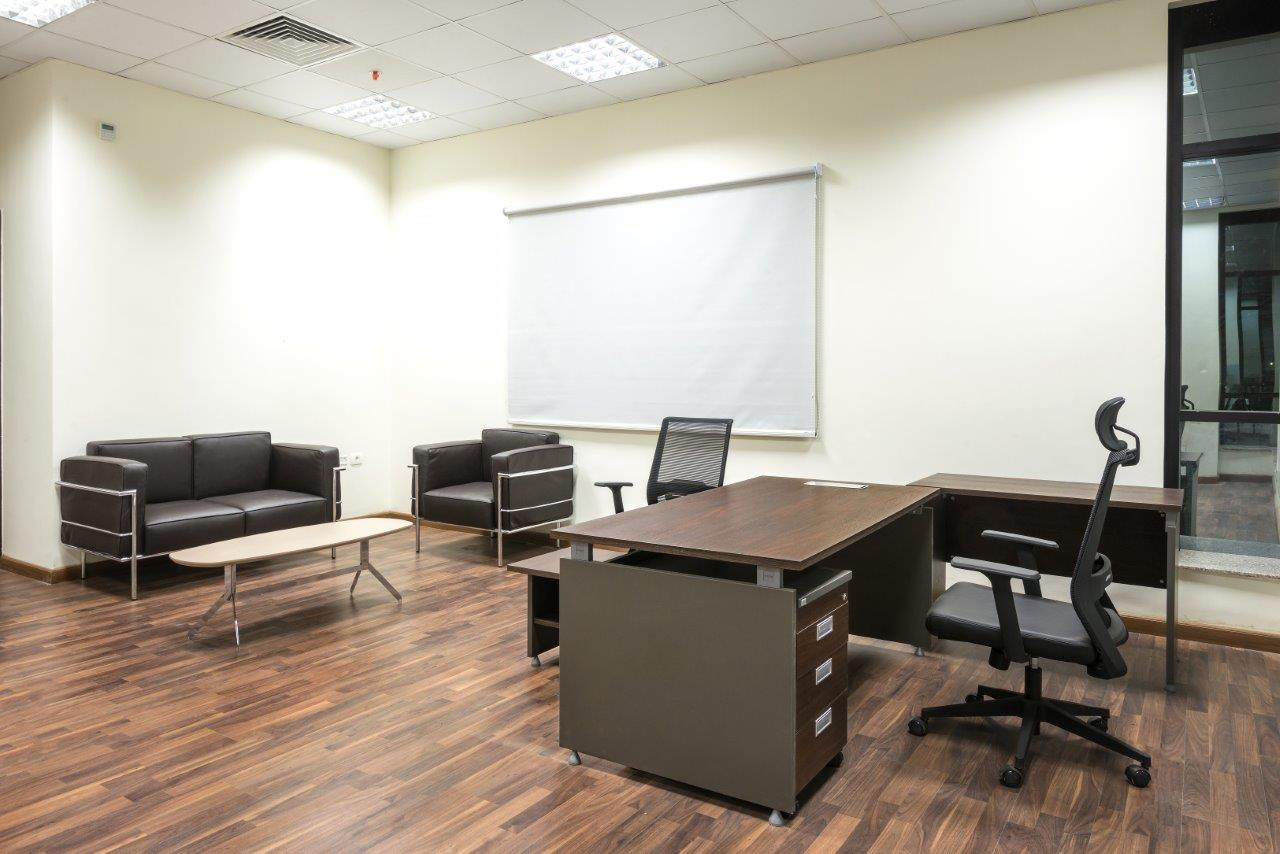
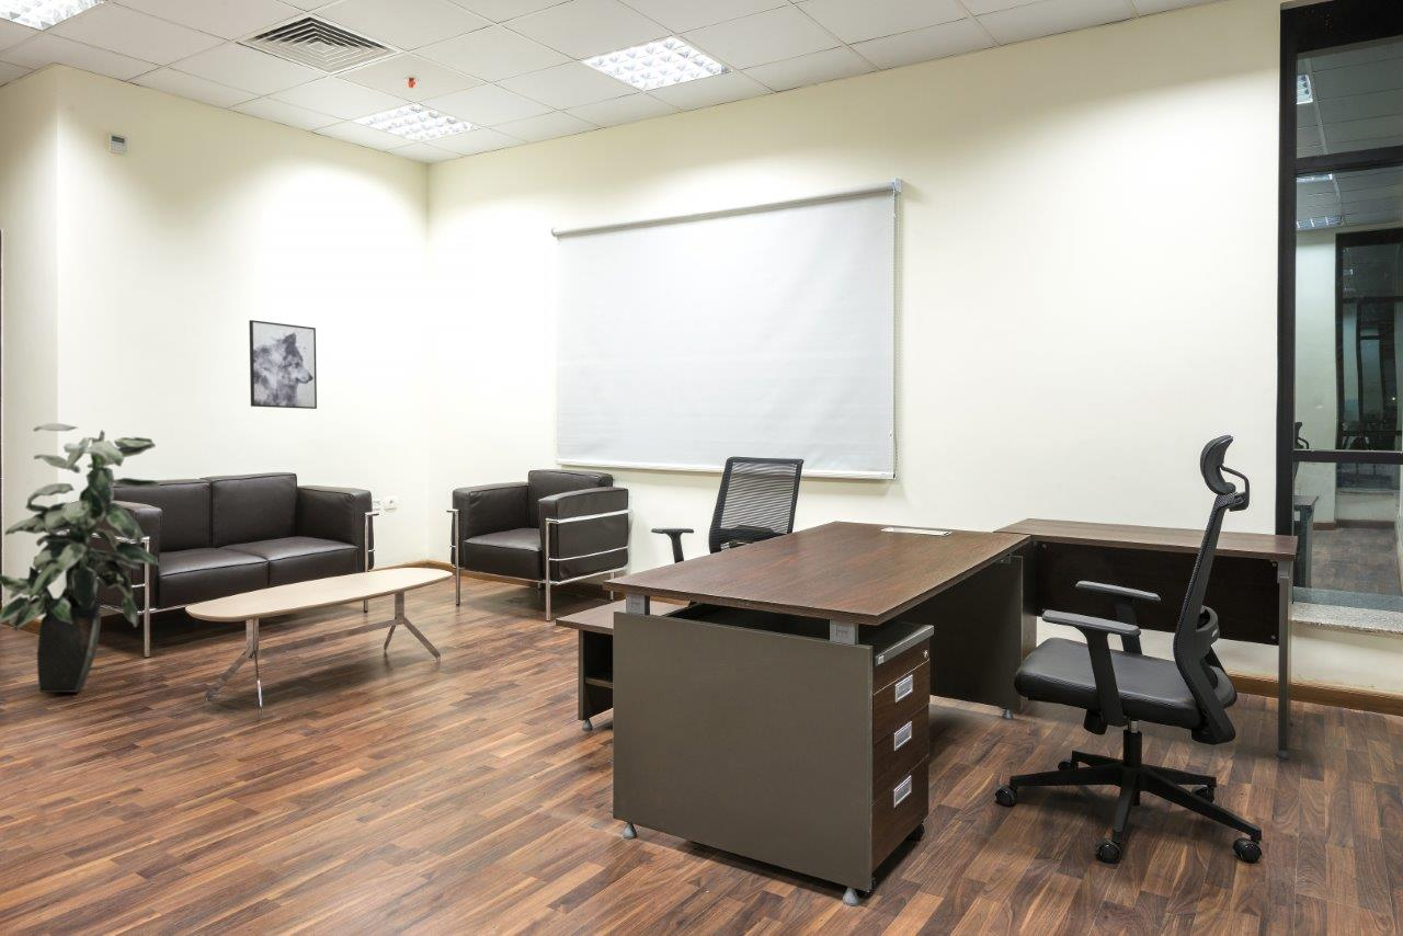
+ indoor plant [0,422,161,694]
+ wall art [248,319,318,410]
